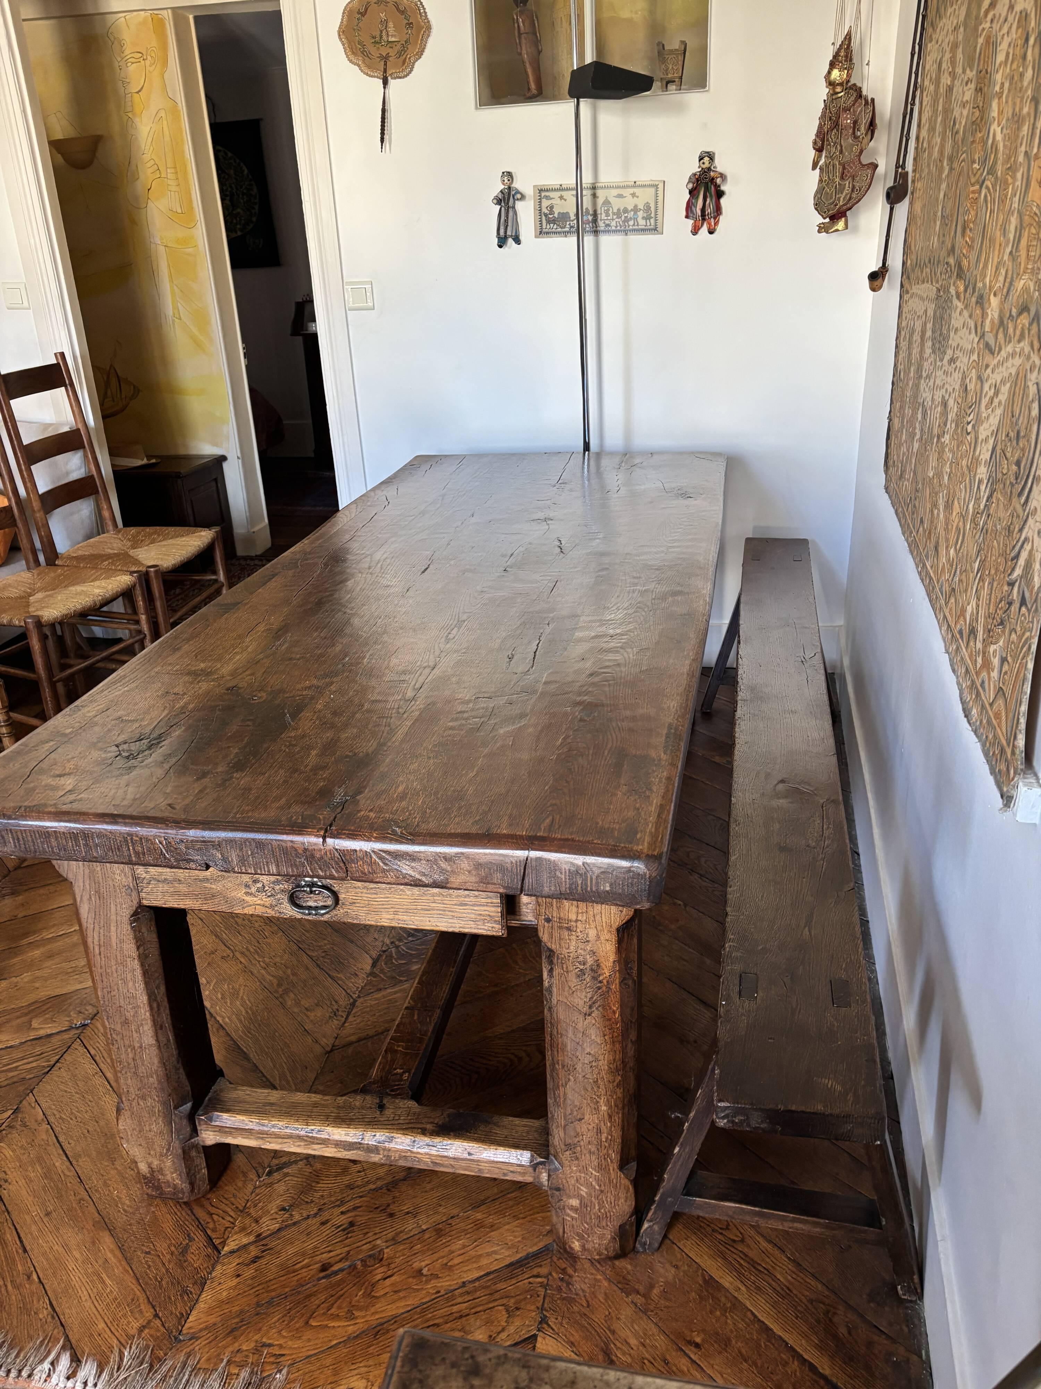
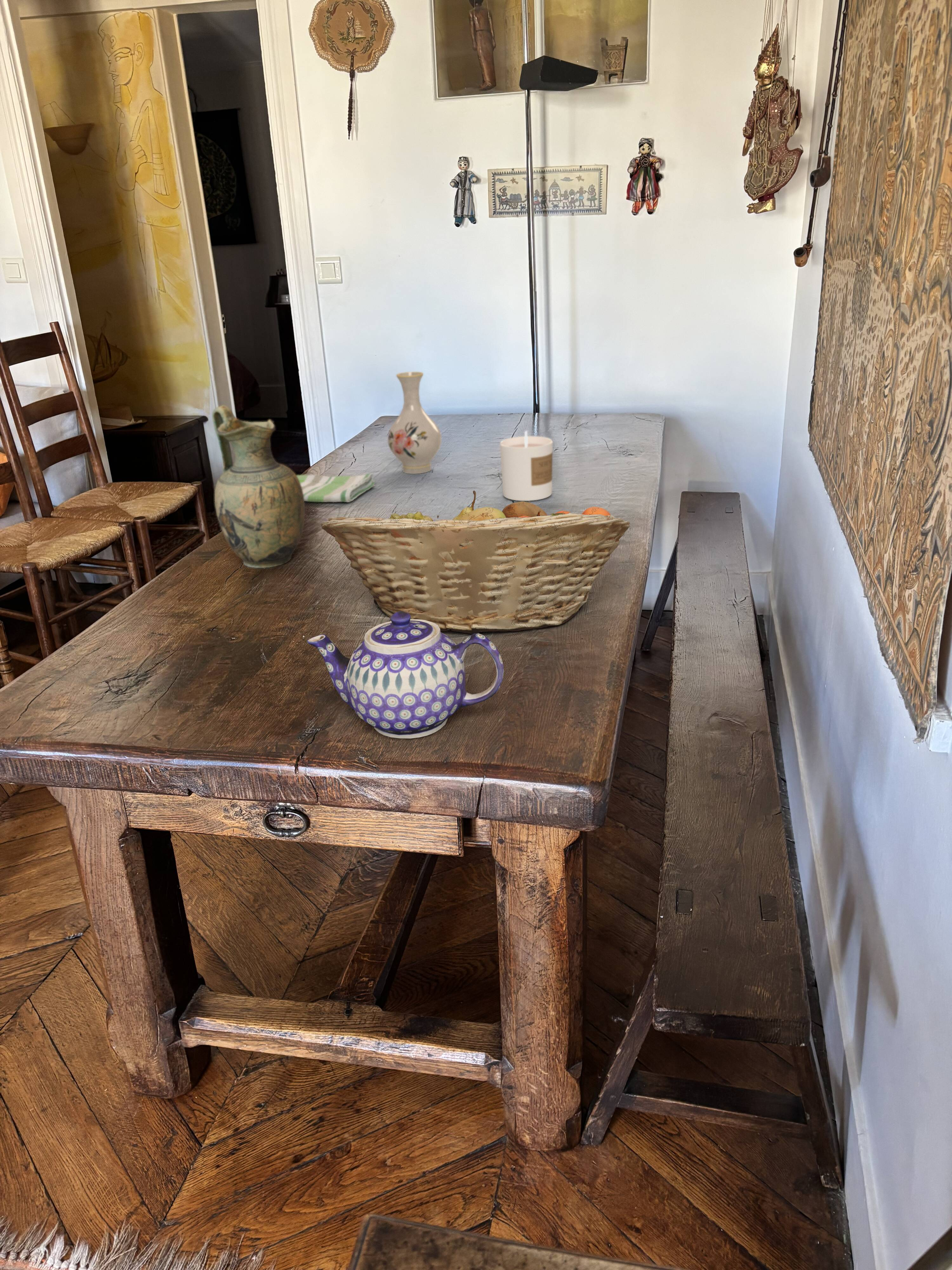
+ vase [387,371,442,474]
+ candle [499,430,553,501]
+ teapot [307,612,504,739]
+ fruit basket [321,490,630,634]
+ pitcher [212,405,305,568]
+ dish towel [296,473,375,503]
